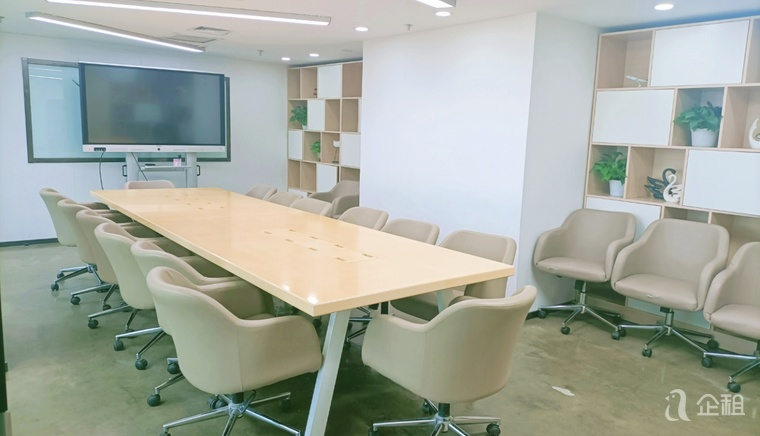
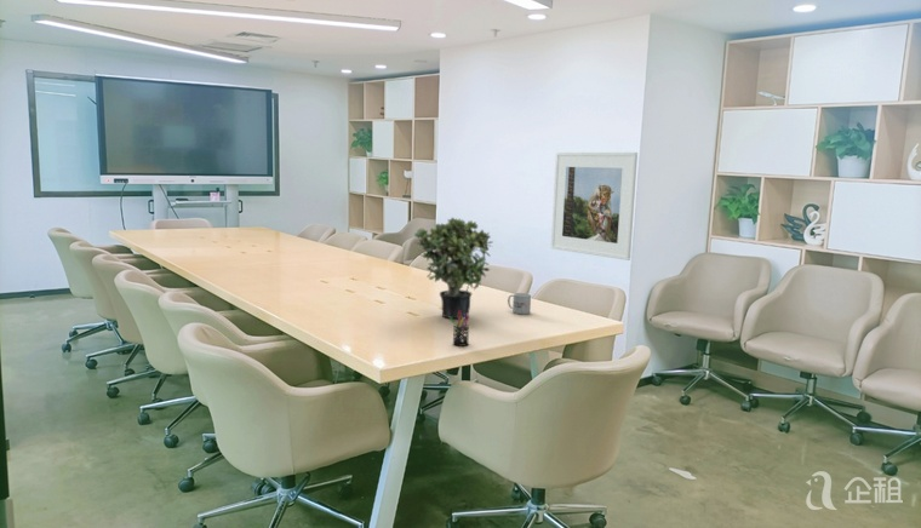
+ mug [507,292,532,315]
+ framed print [550,151,639,262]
+ pen holder [448,311,470,348]
+ potted plant [413,217,494,320]
